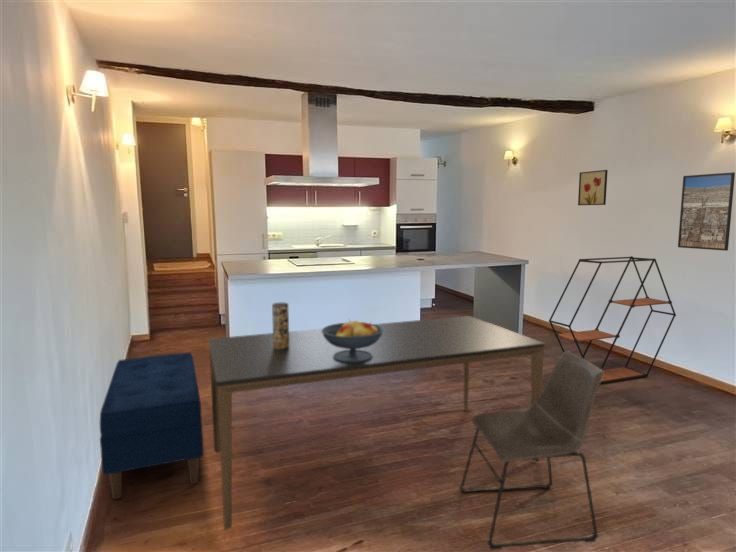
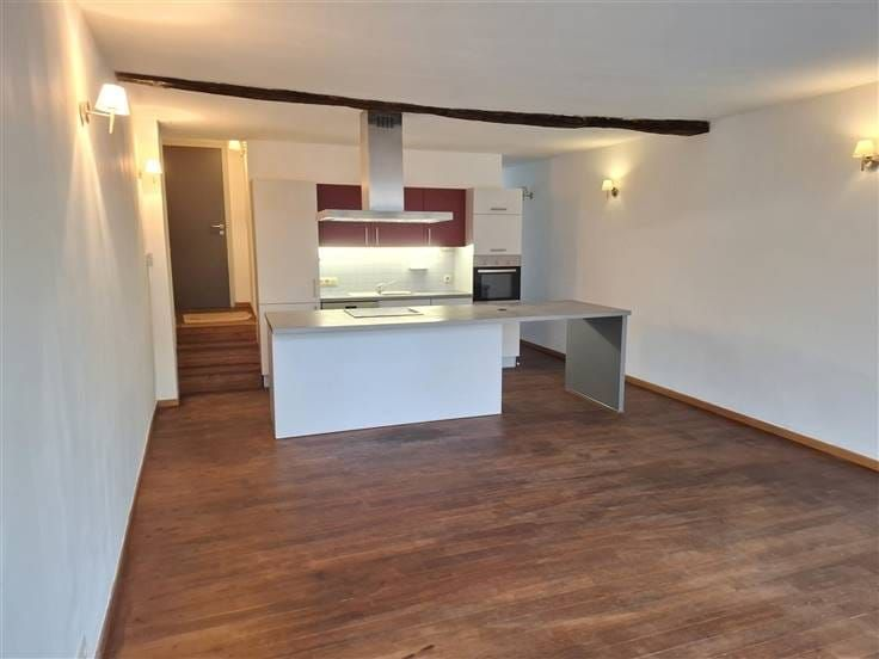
- fruit bowl [321,318,383,363]
- vase [271,302,290,350]
- shelving unit [548,255,677,385]
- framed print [677,171,736,252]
- wall art [577,169,609,206]
- chair [459,350,603,551]
- bench [99,352,204,500]
- dining table [207,315,546,531]
